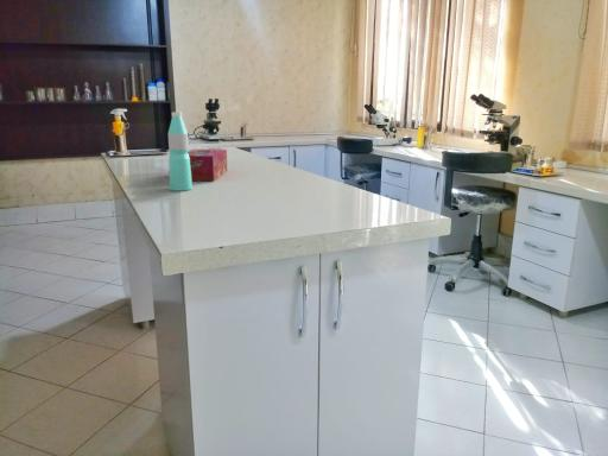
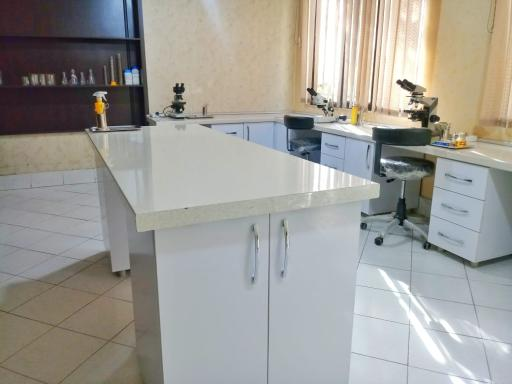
- water bottle [167,110,194,192]
- tissue box [188,148,228,182]
